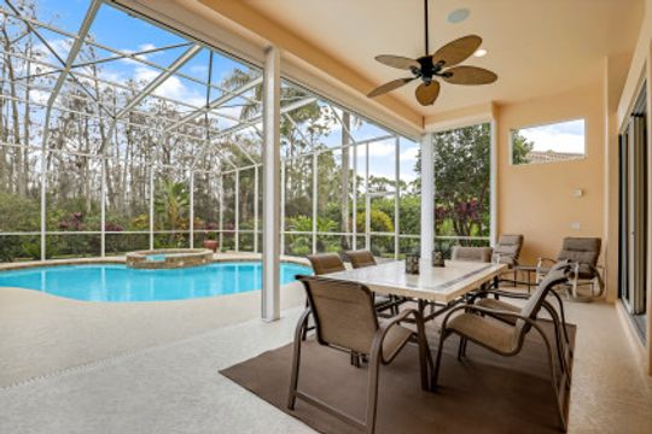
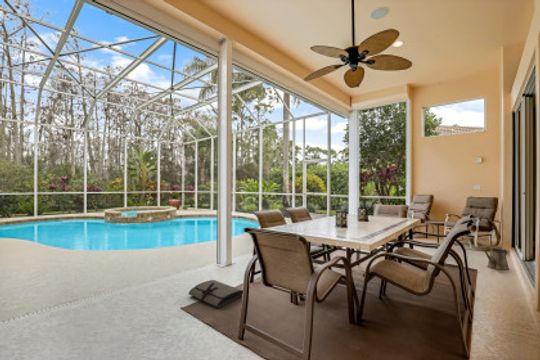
+ tool roll [188,279,244,309]
+ watering can [481,247,510,271]
